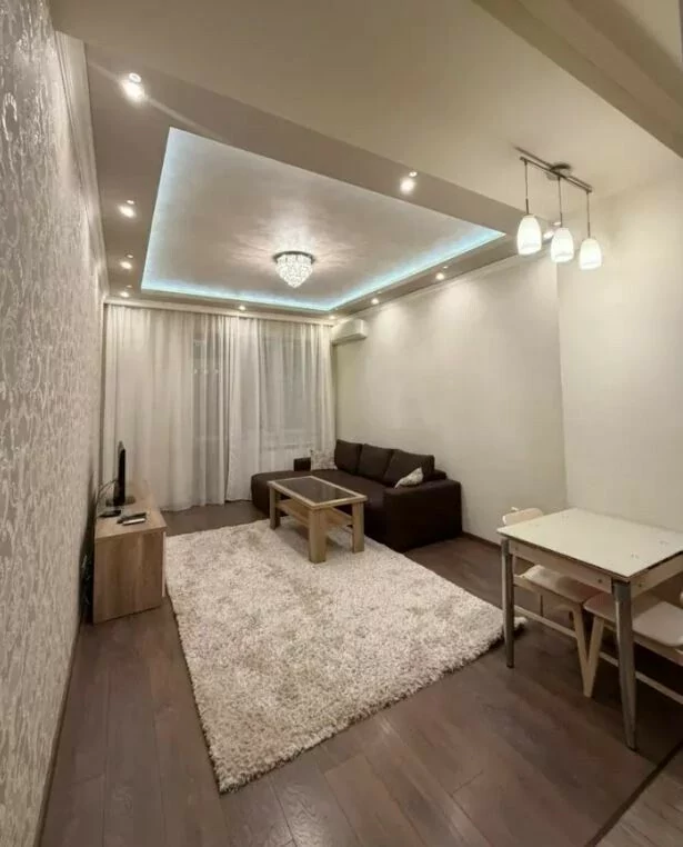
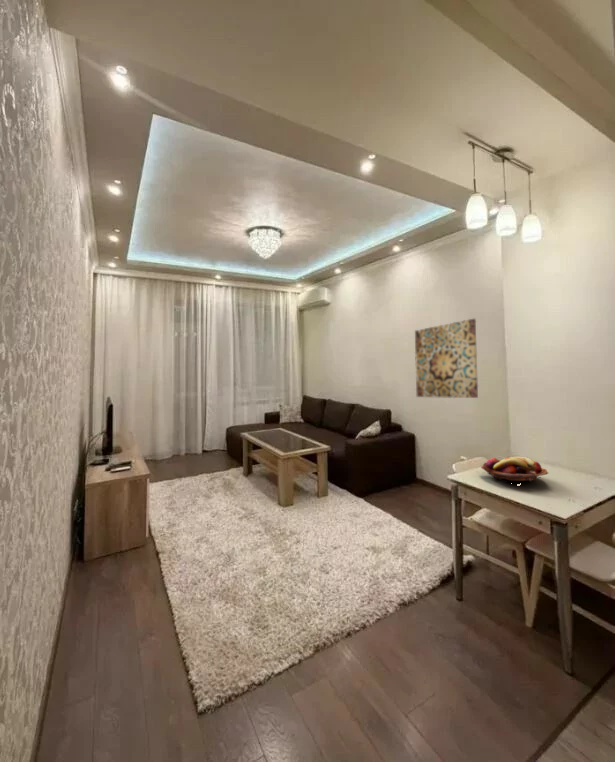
+ wall art [414,318,479,399]
+ fruit basket [480,456,550,486]
